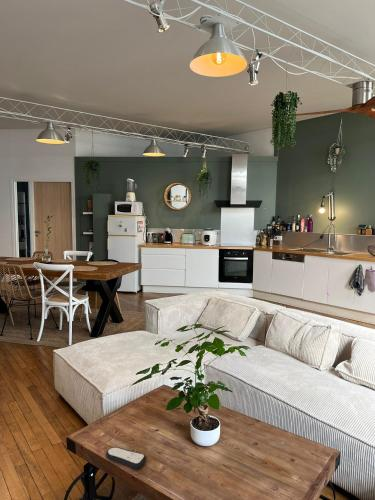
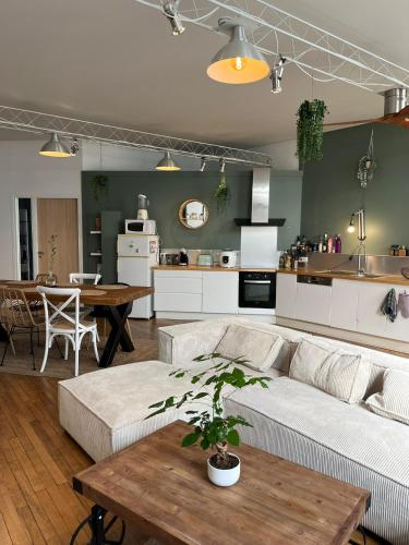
- remote control [105,446,147,470]
